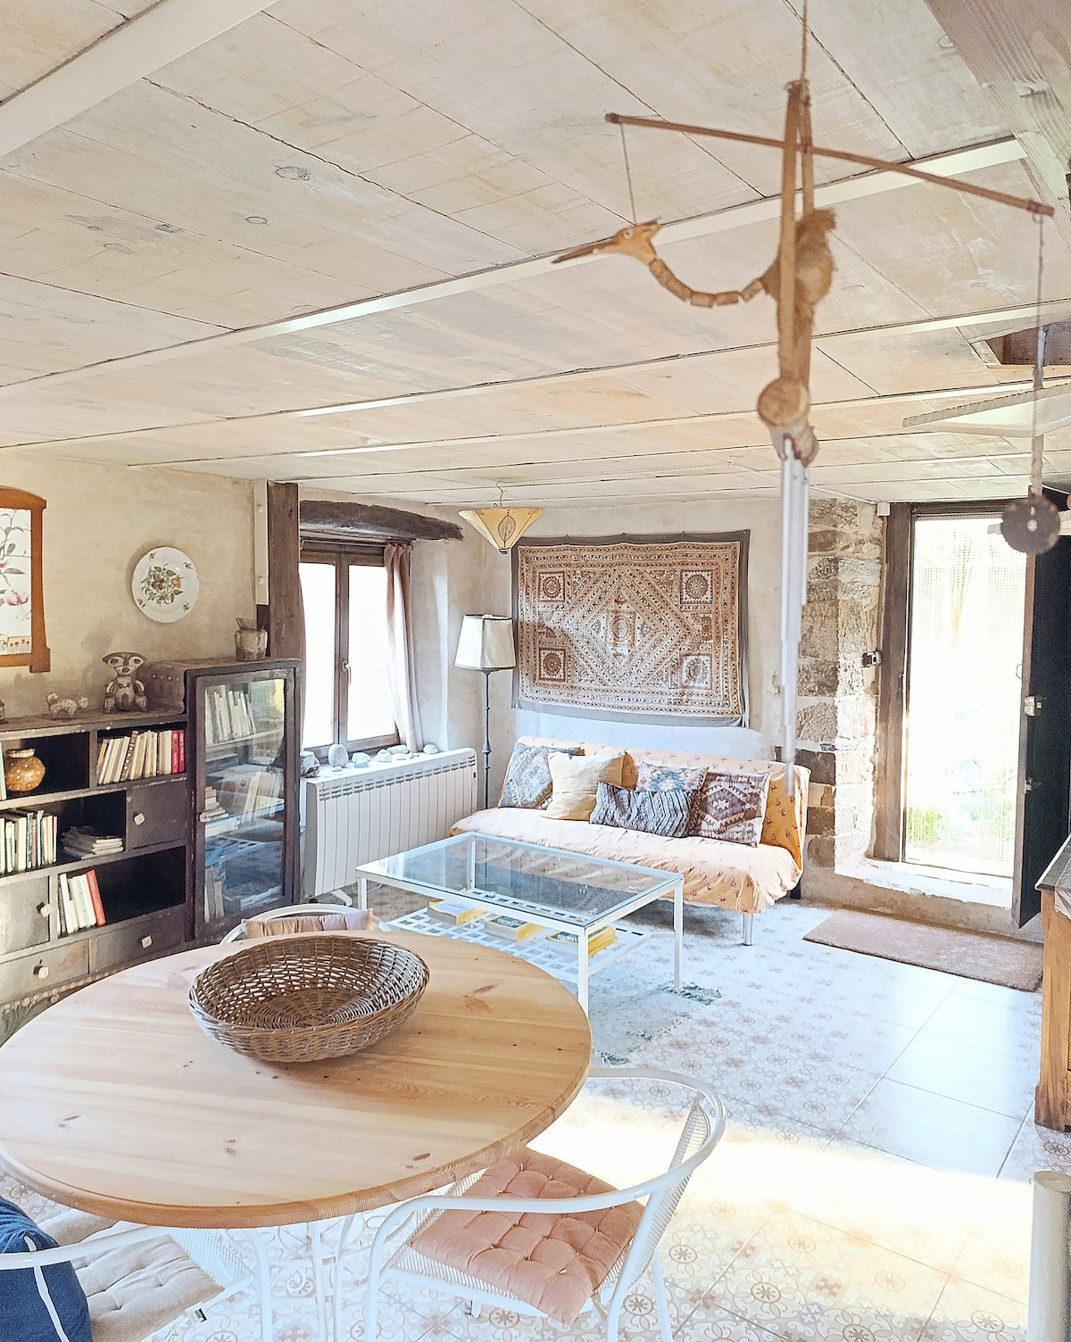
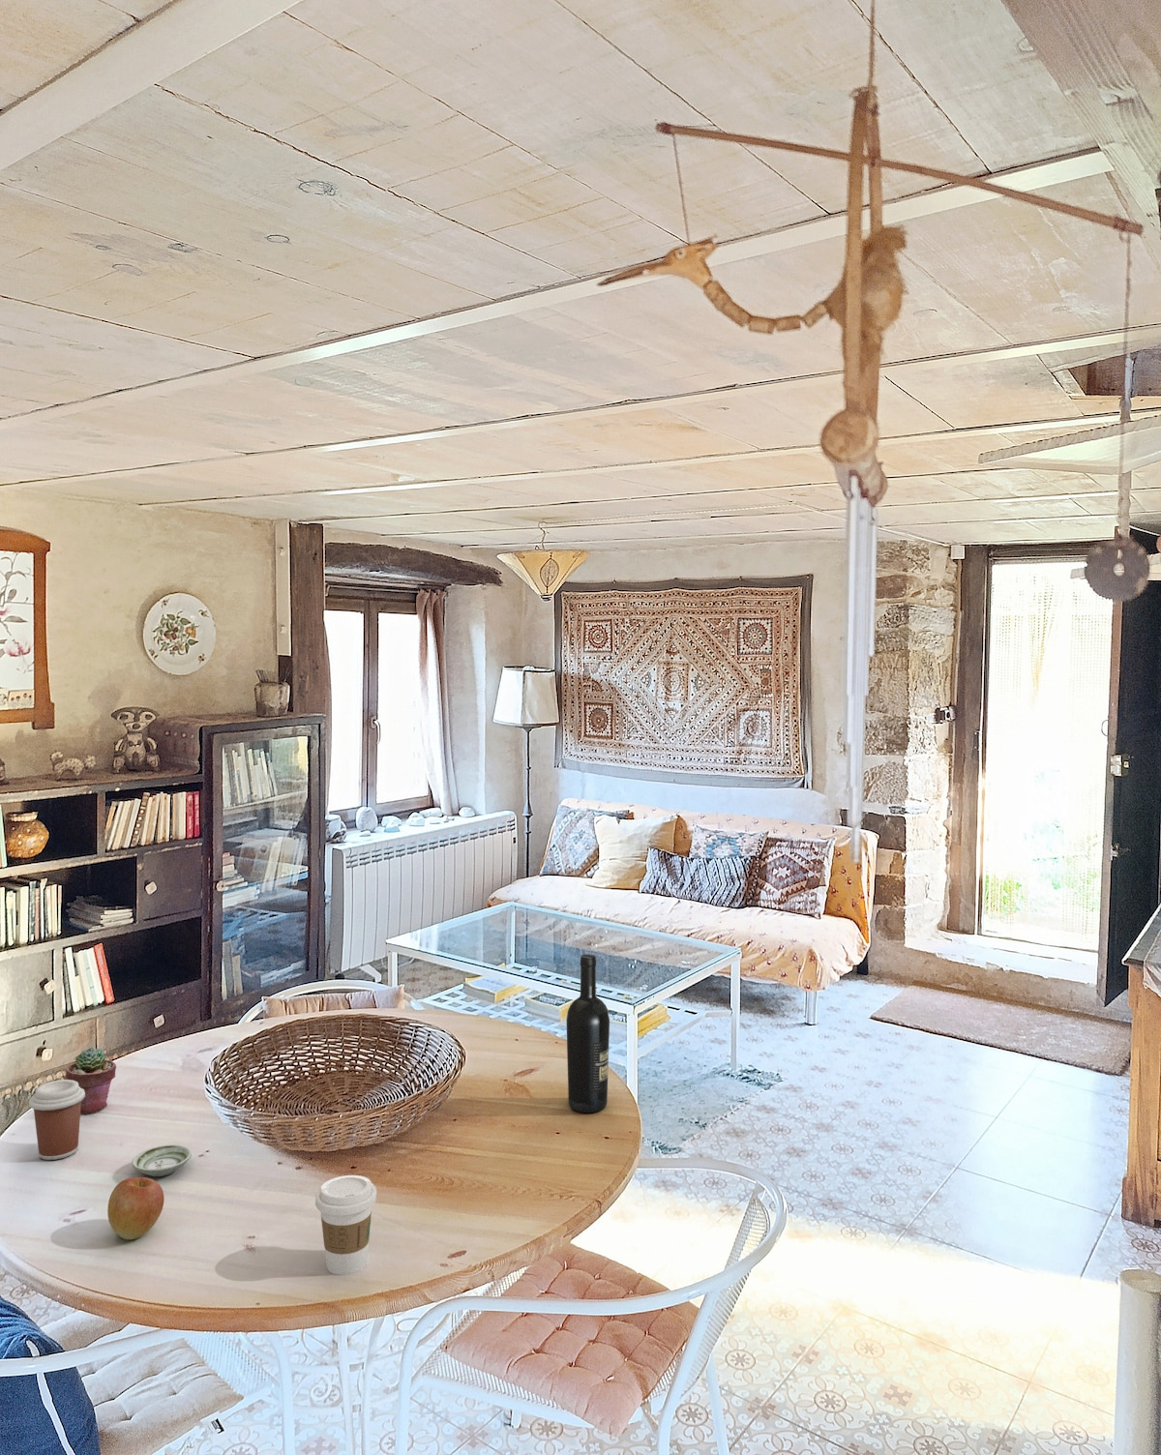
+ saucer [130,1143,193,1178]
+ coffee cup [314,1174,377,1276]
+ wine bottle [565,953,610,1114]
+ potted succulent [65,1046,117,1115]
+ apple [107,1177,166,1241]
+ coffee cup [28,1078,85,1161]
